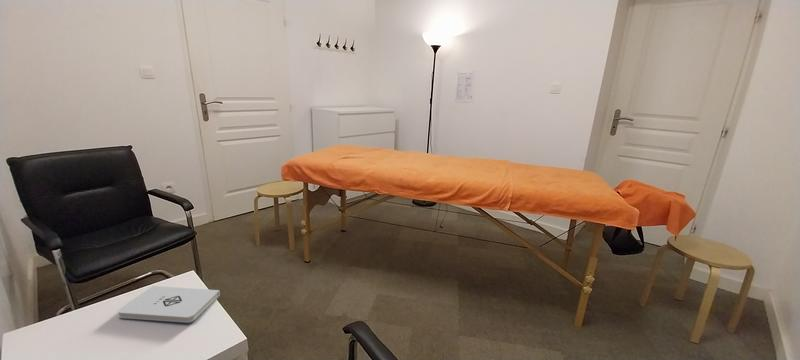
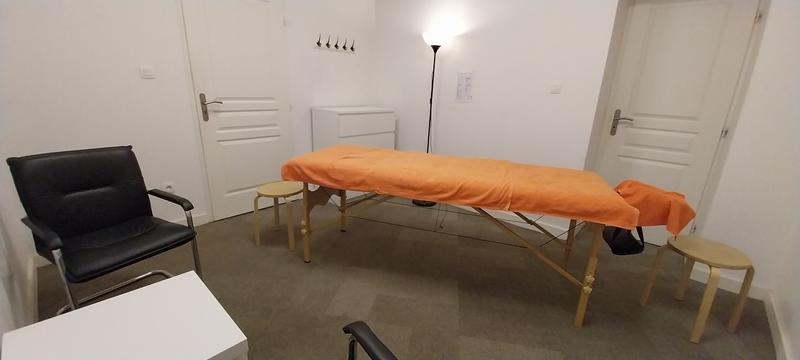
- notepad [117,285,221,324]
